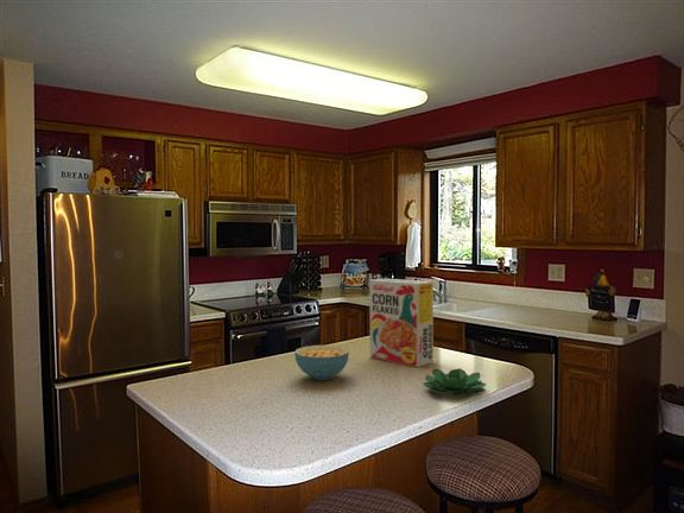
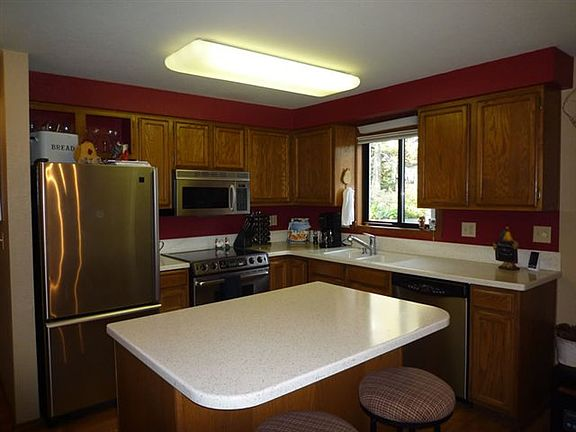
- succulent plant [422,367,487,397]
- cereal bowl [293,344,350,381]
- cereal box [368,278,435,368]
